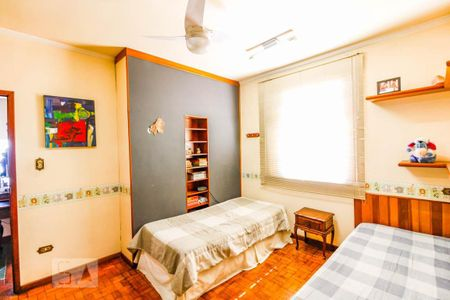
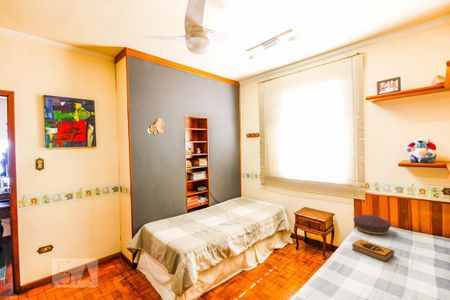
+ hardback book [351,239,395,263]
+ cushion [352,214,392,236]
